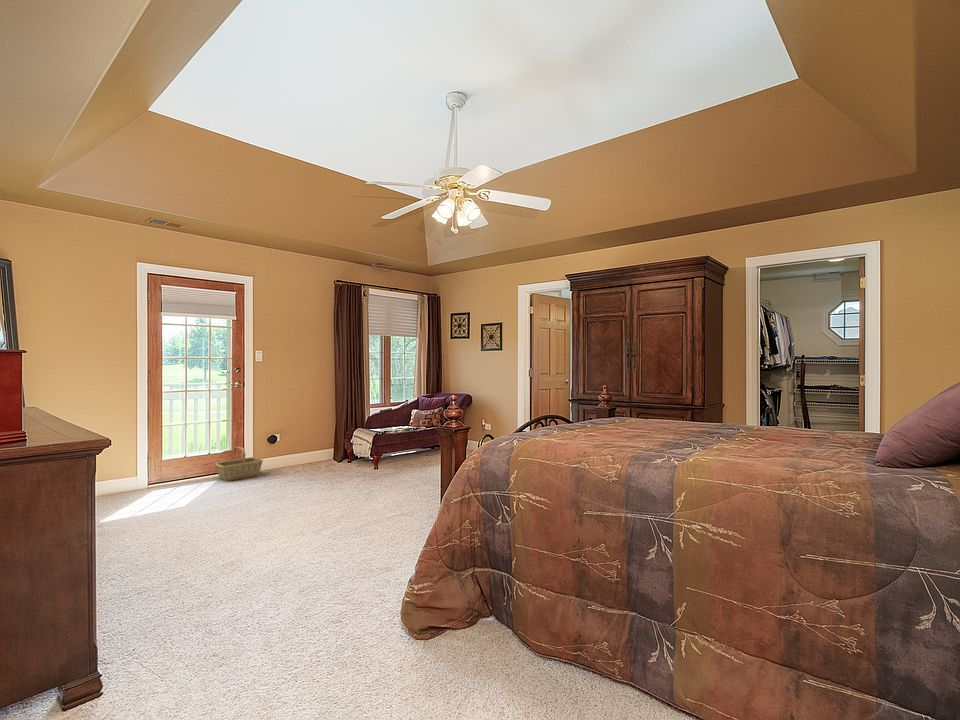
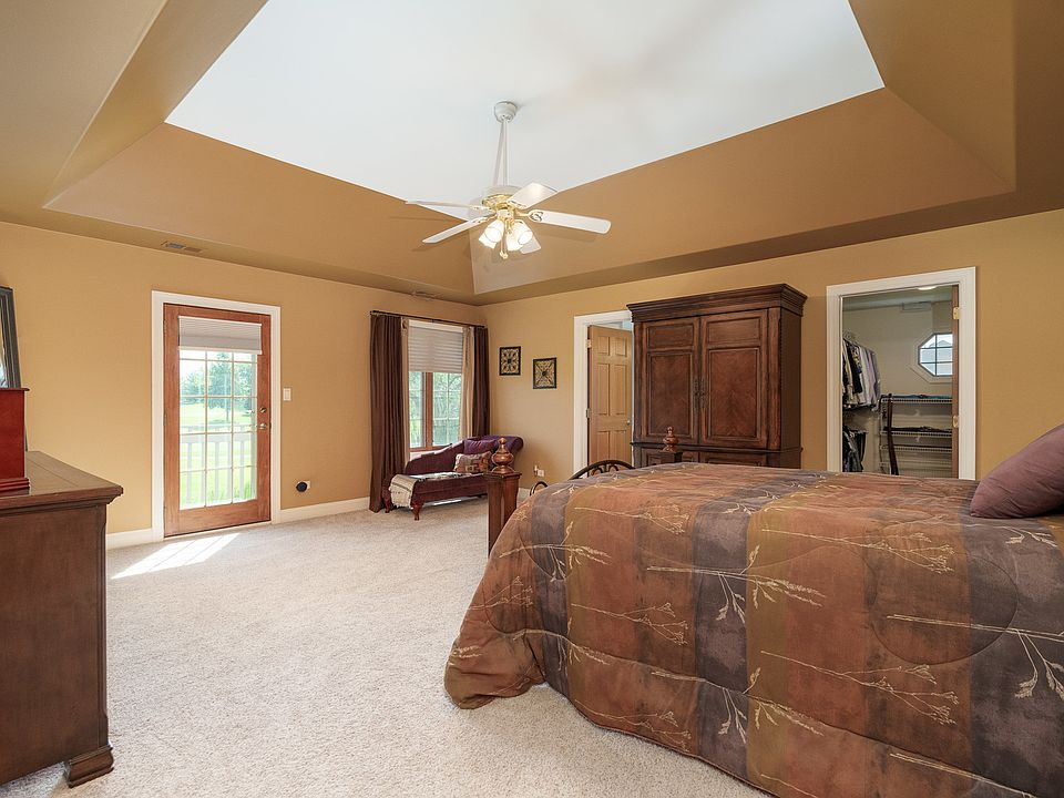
- basket [214,446,264,482]
